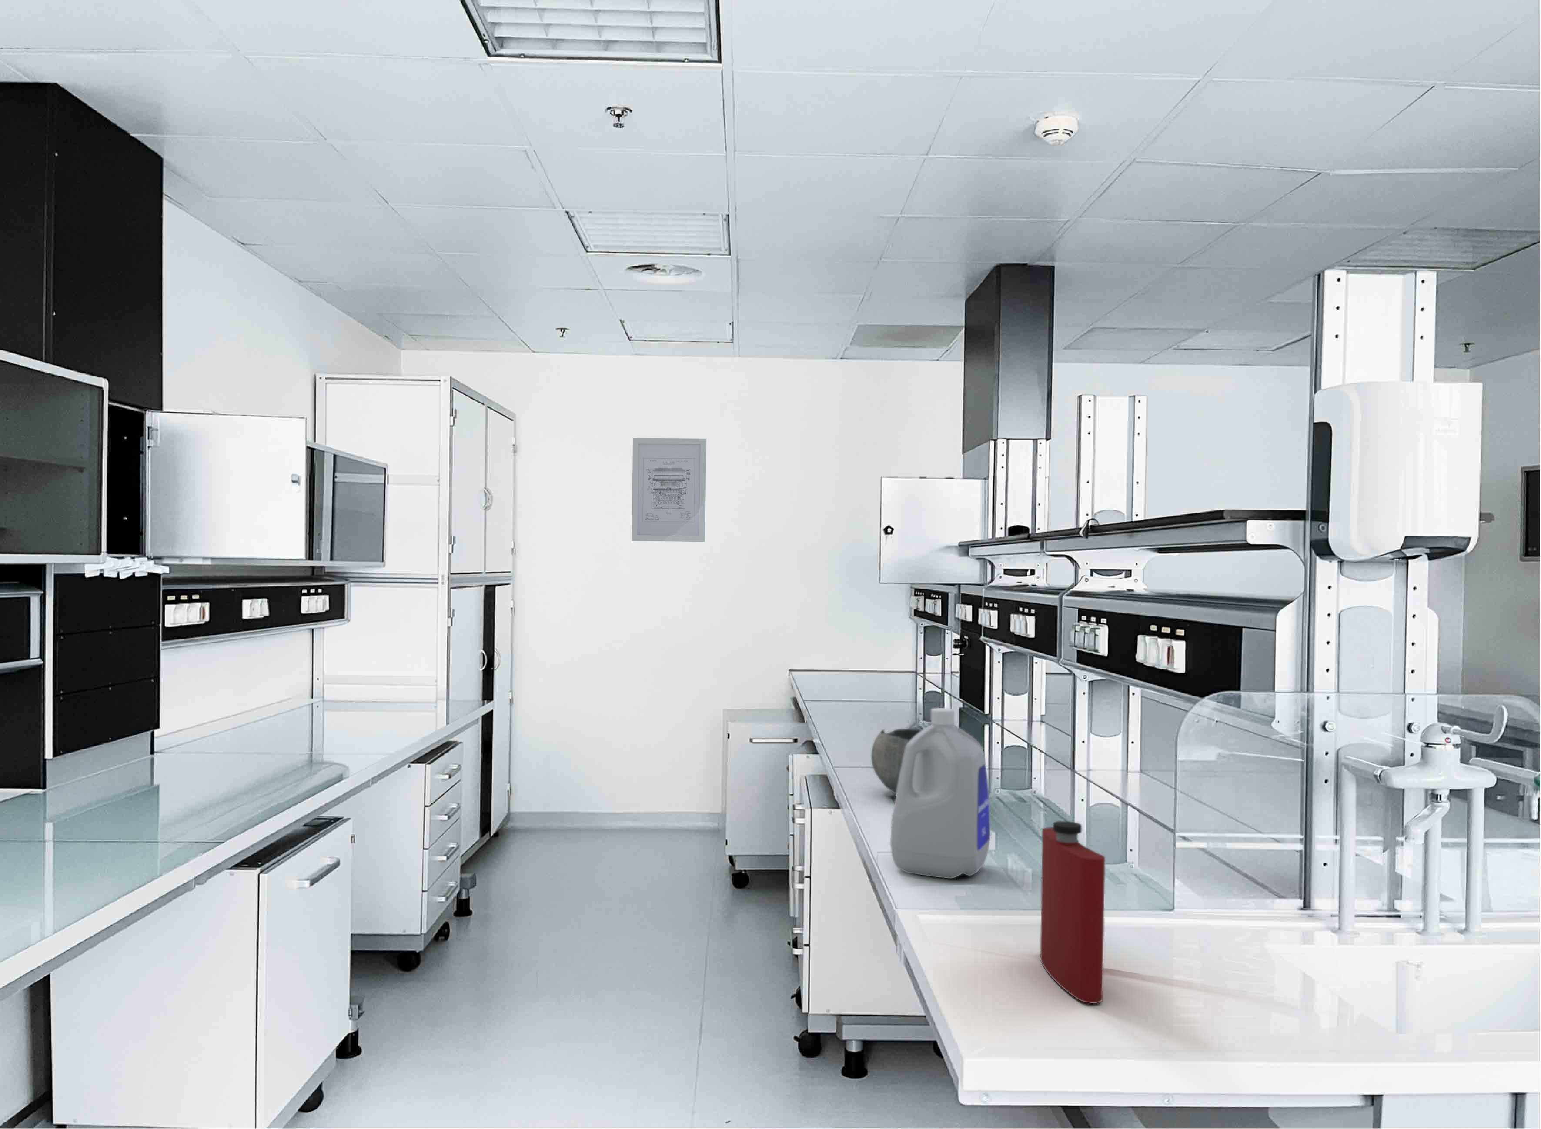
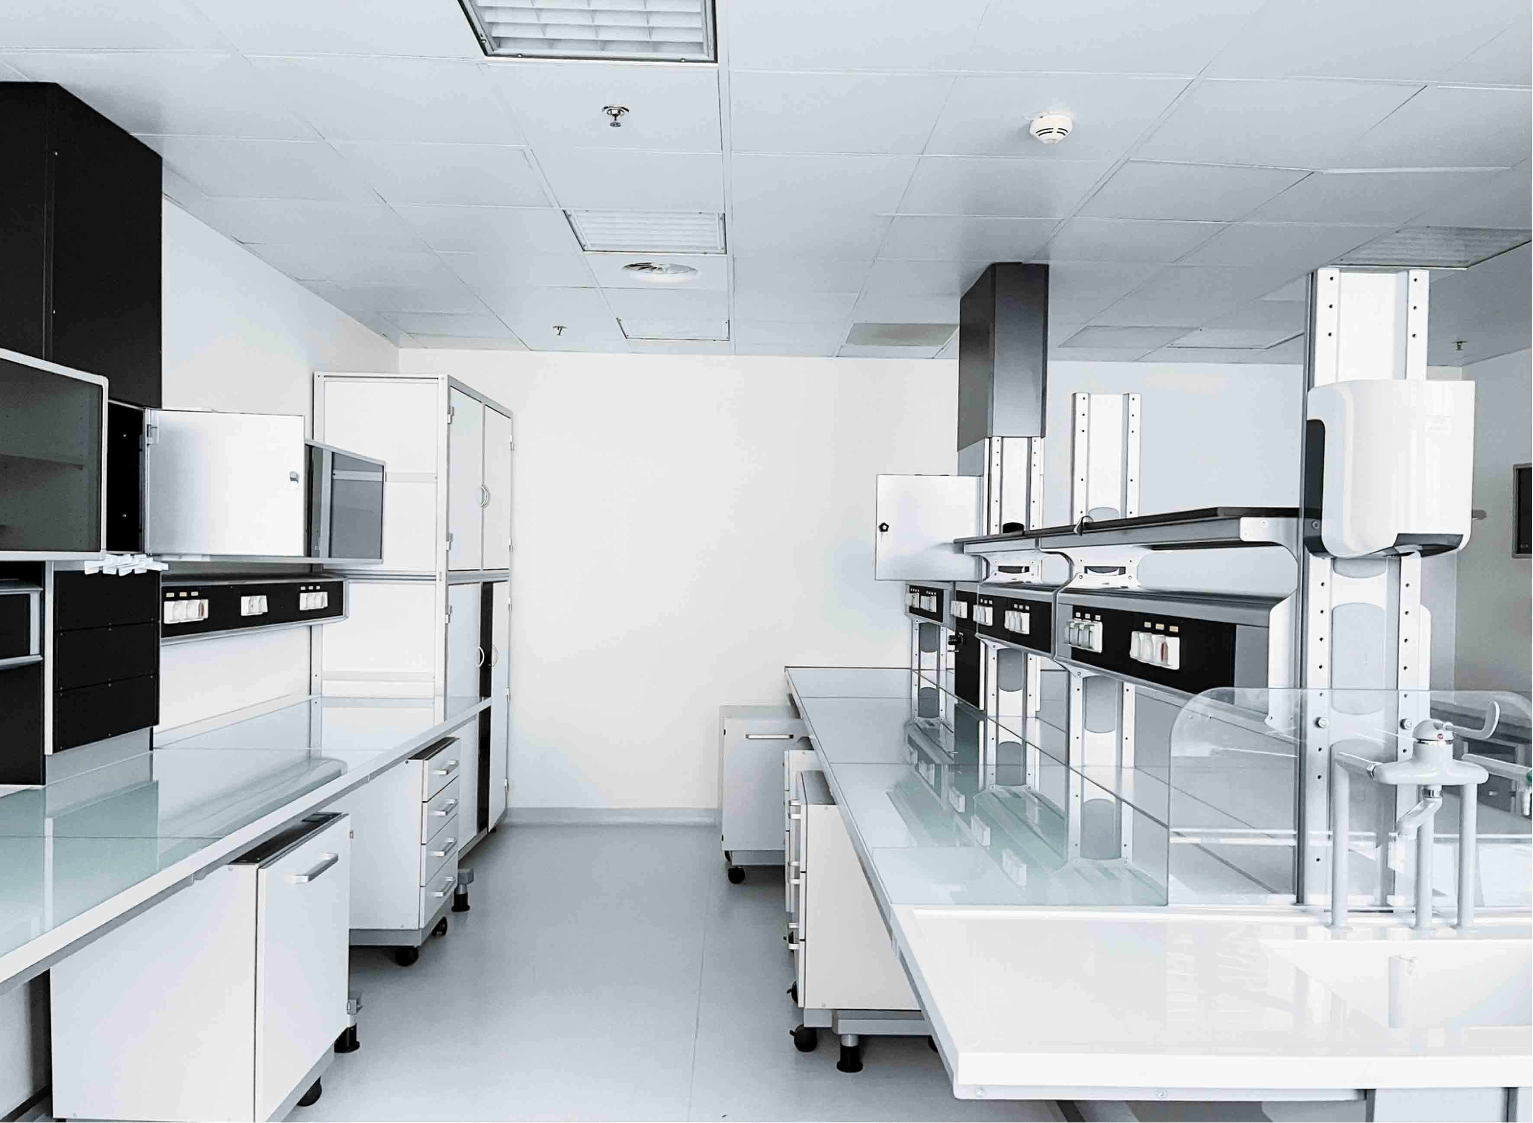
- flask [1040,820,1106,1003]
- bottle [890,707,991,879]
- bowl [871,728,924,794]
- wall art [631,438,707,542]
